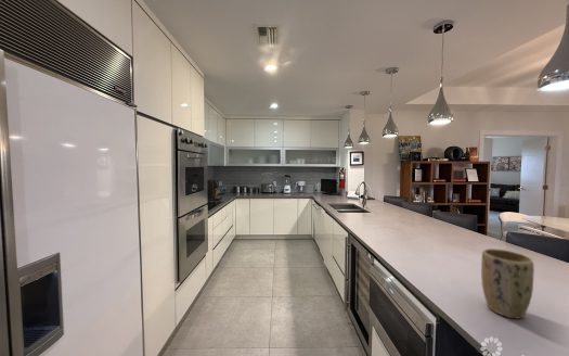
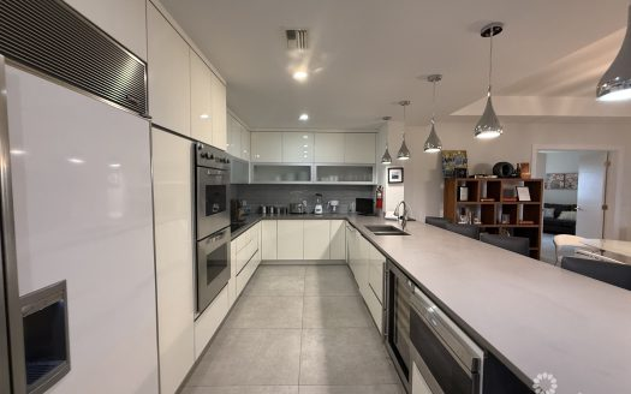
- plant pot [480,247,535,320]
